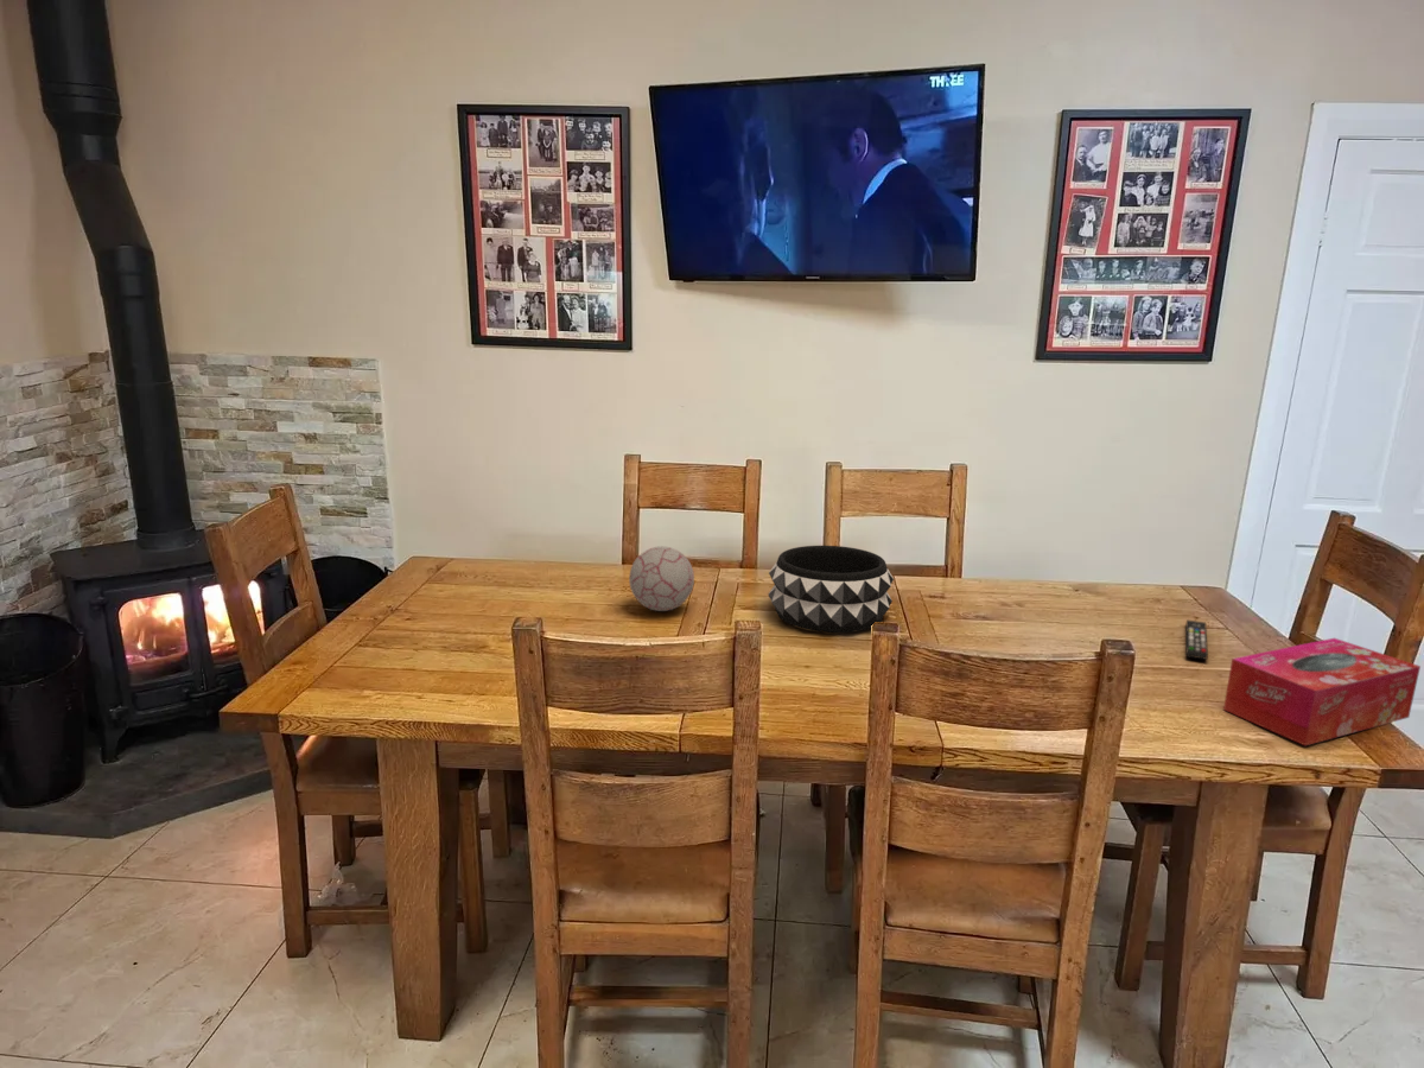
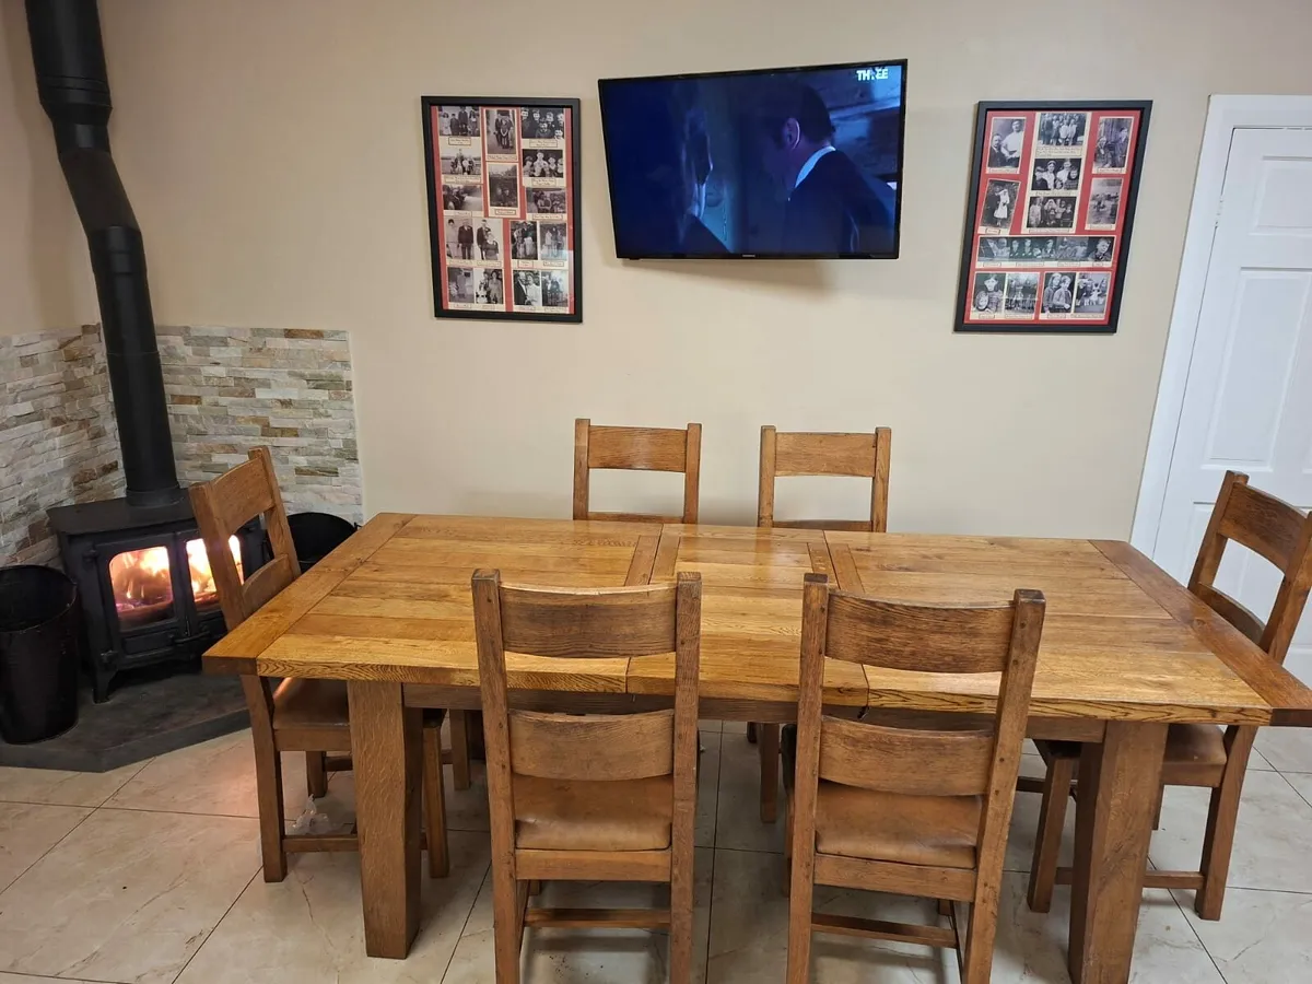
- tissue box [1222,637,1422,746]
- decorative ball [628,545,695,612]
- remote control [1184,618,1209,661]
- decorative bowl [767,545,895,634]
